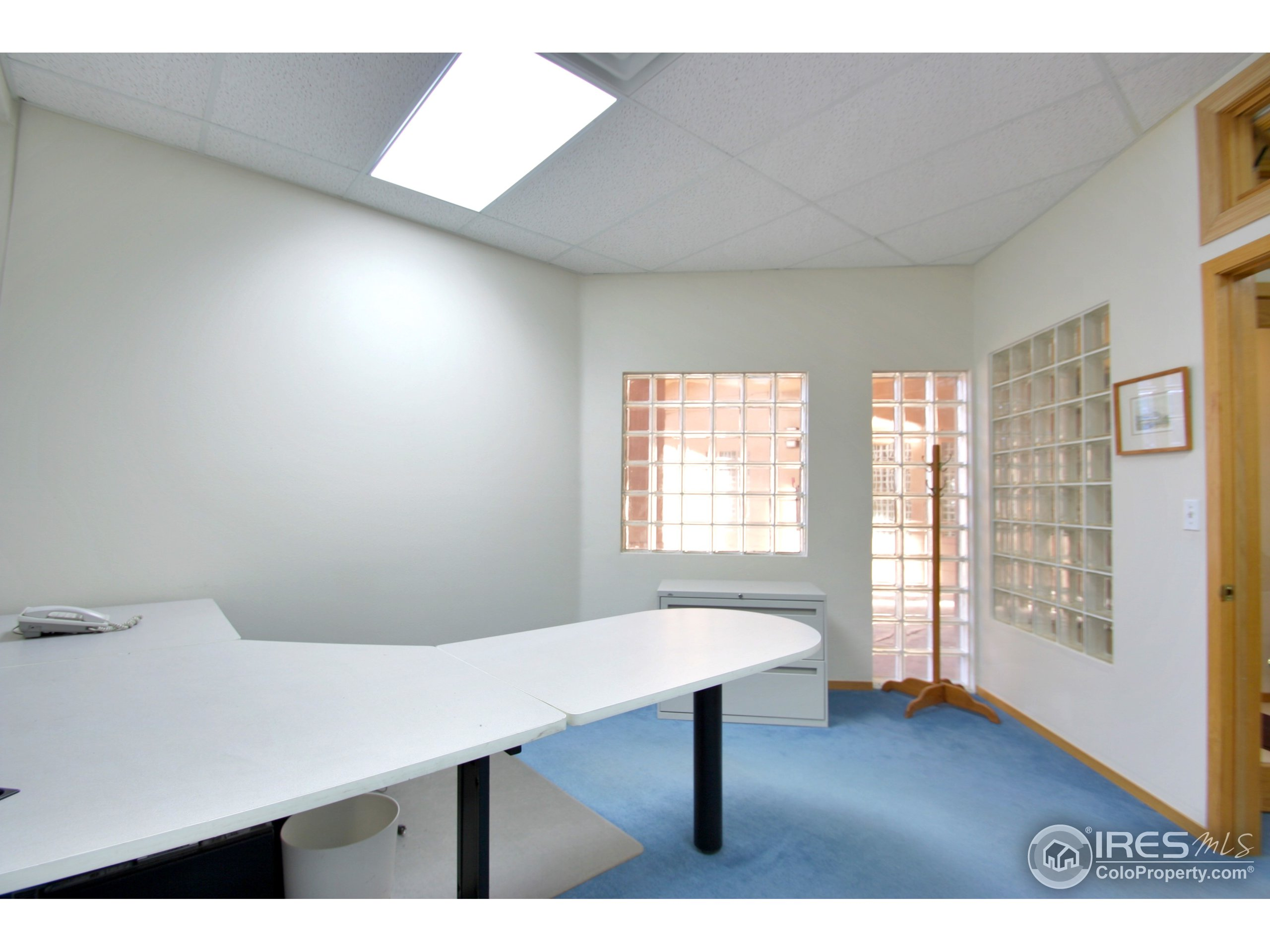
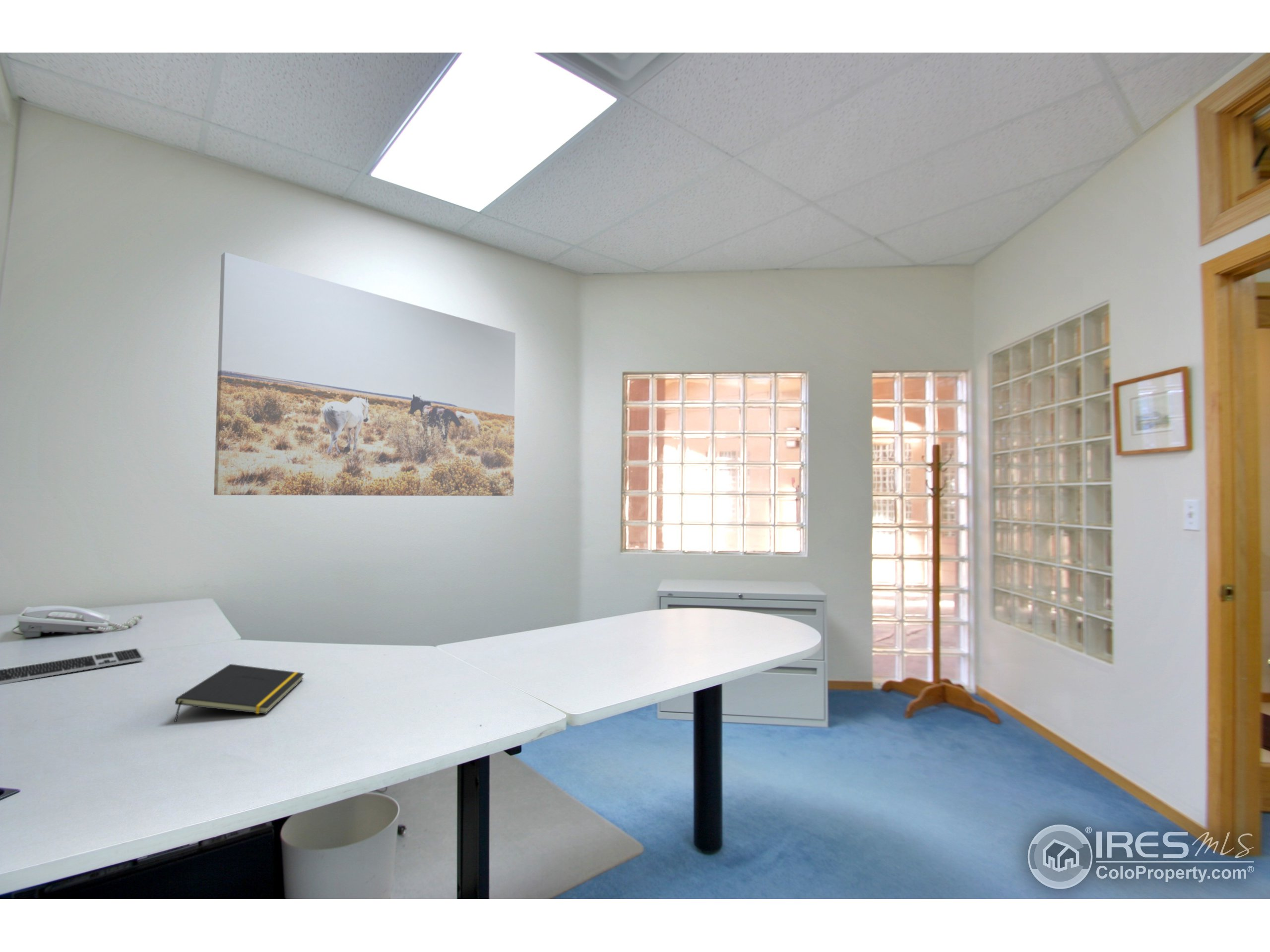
+ wall art [213,252,516,496]
+ keyboard [0,648,145,685]
+ notepad [174,663,305,722]
